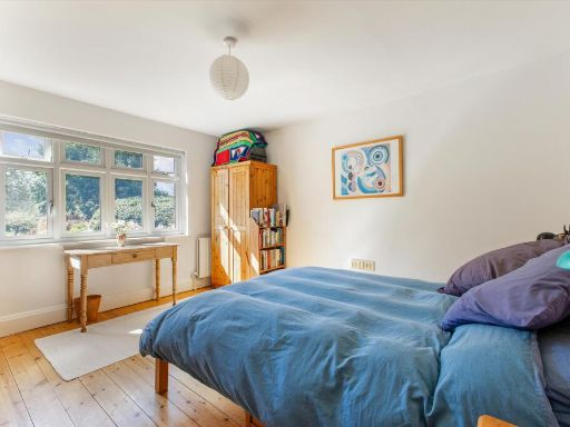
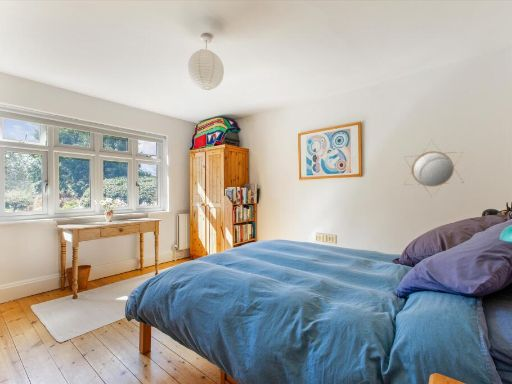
+ home mirror [403,139,465,199]
